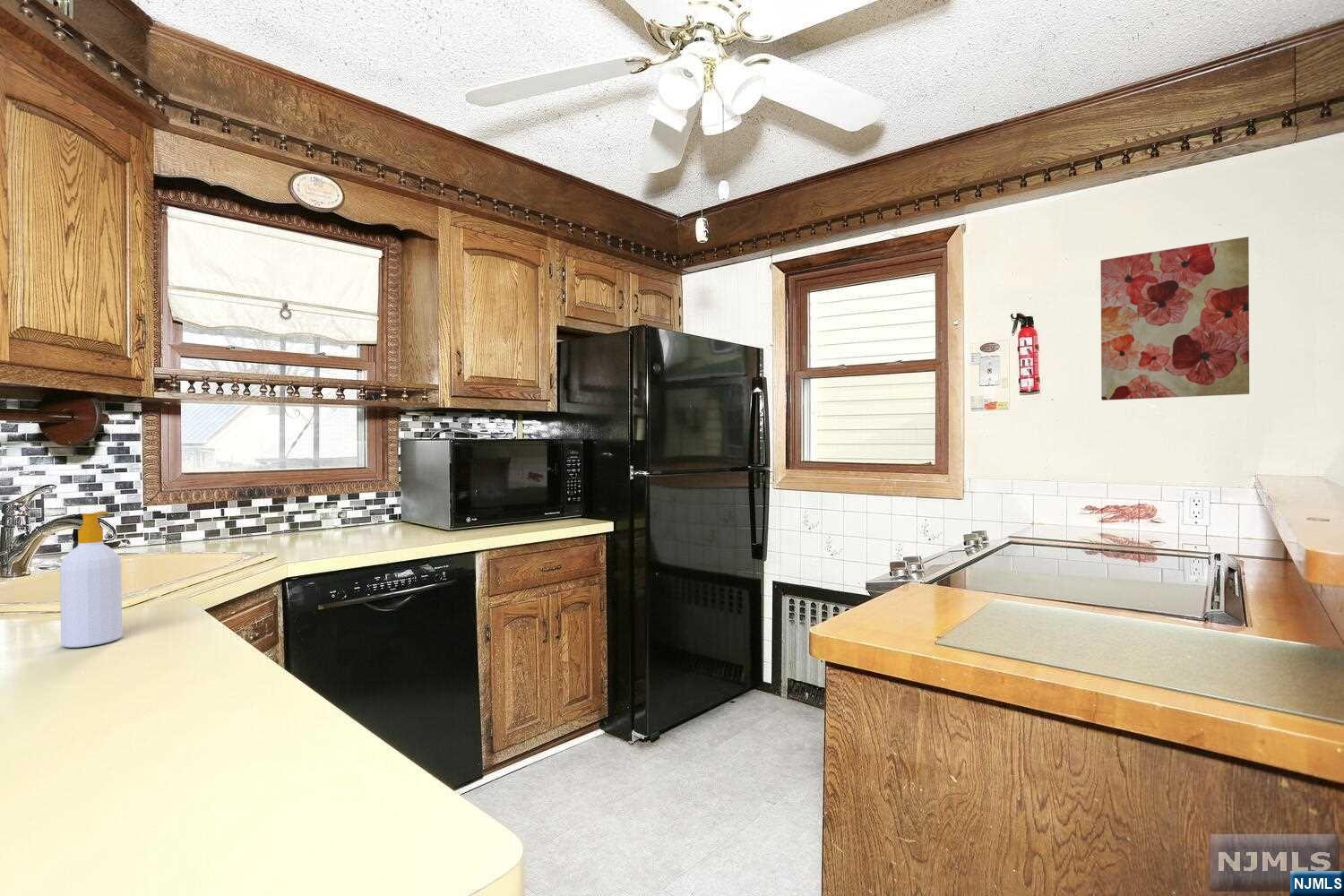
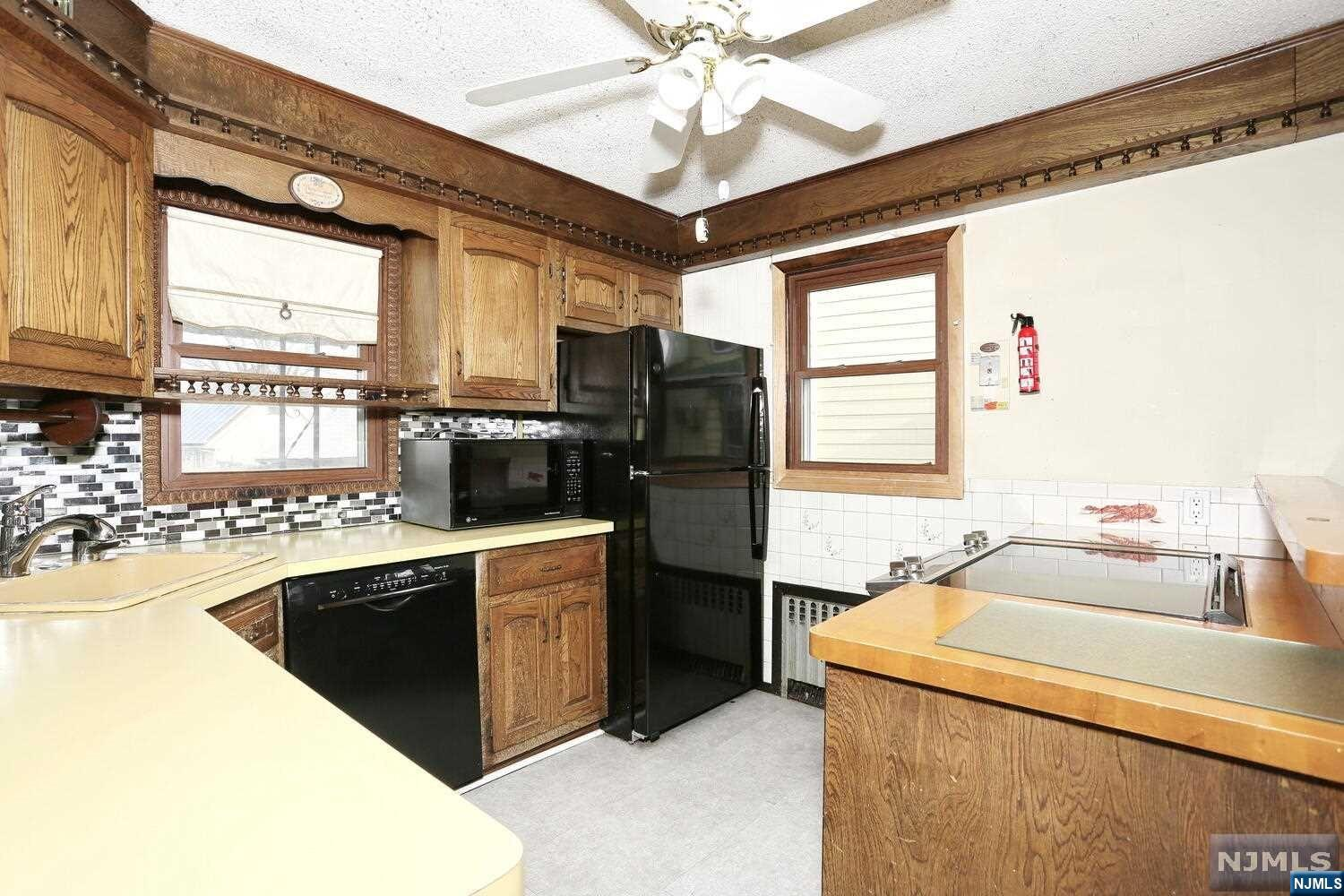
- soap bottle [59,511,123,649]
- wall art [1099,236,1250,401]
